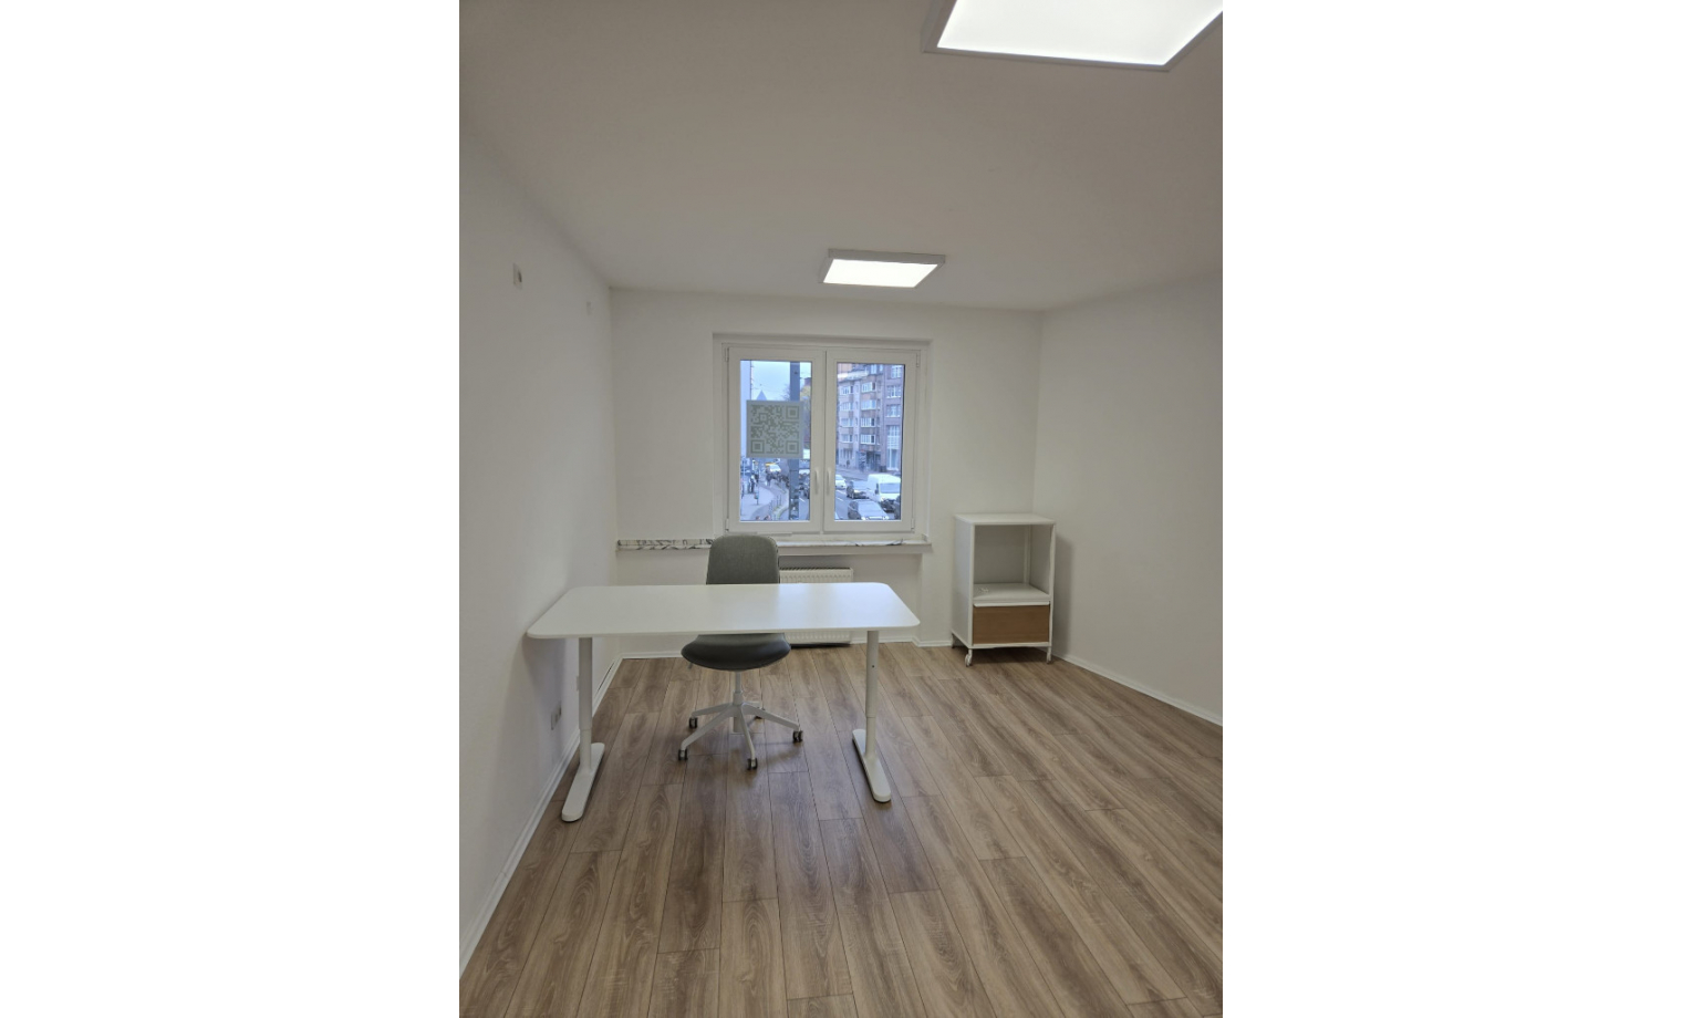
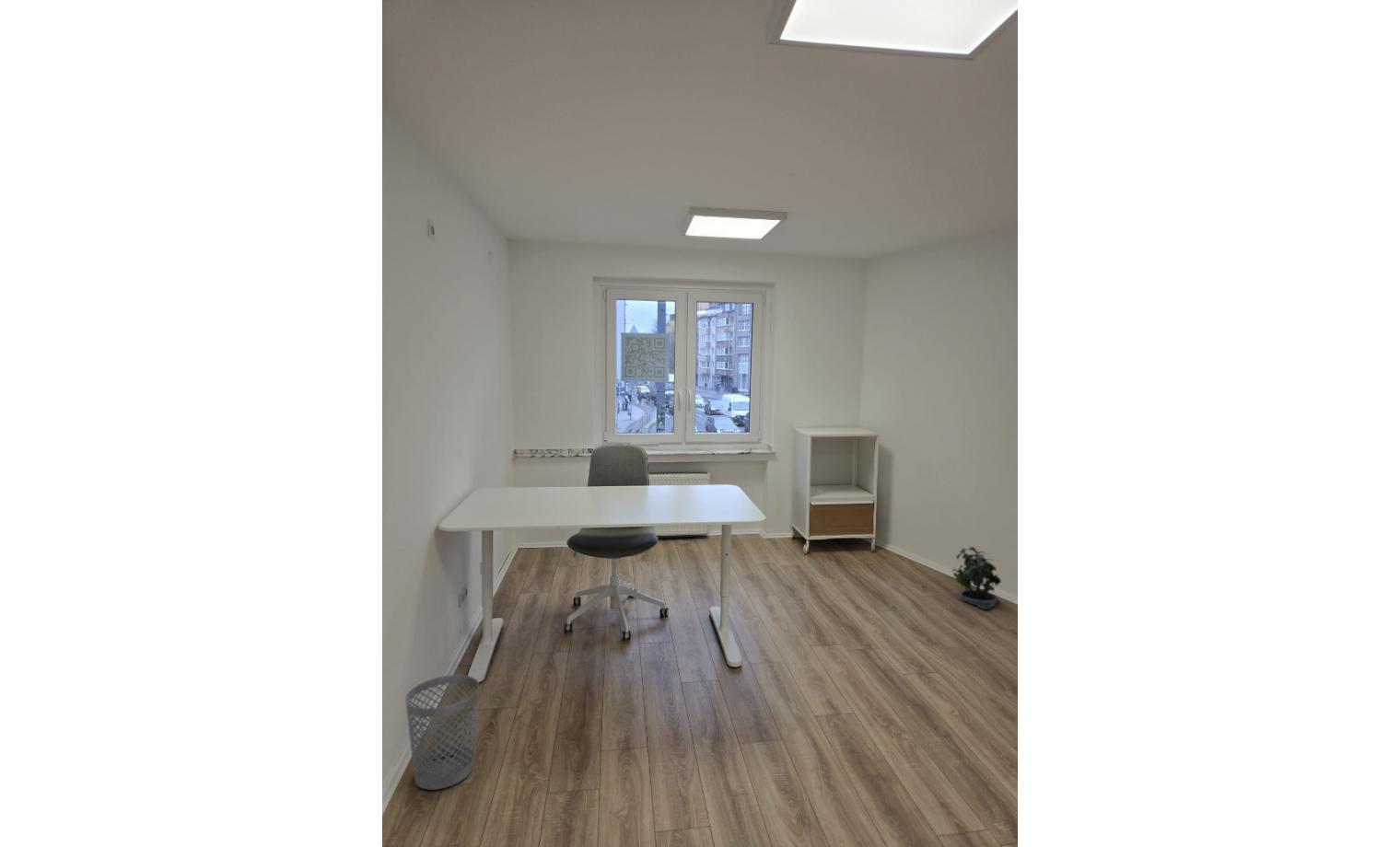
+ wastebasket [404,674,480,791]
+ potted plant [951,546,1002,610]
